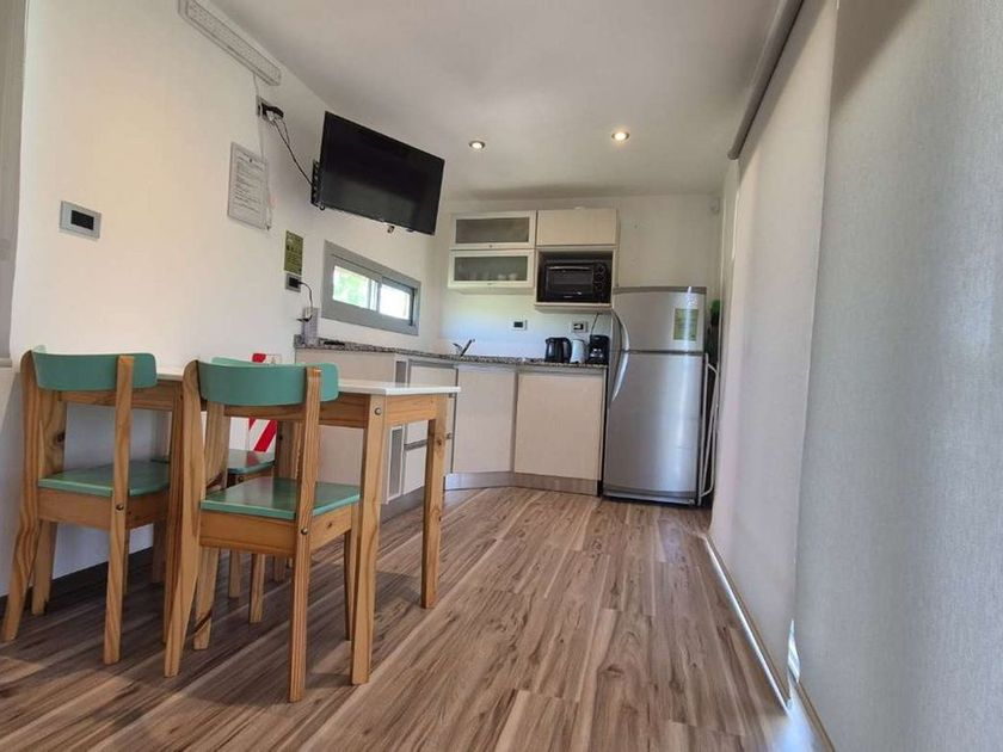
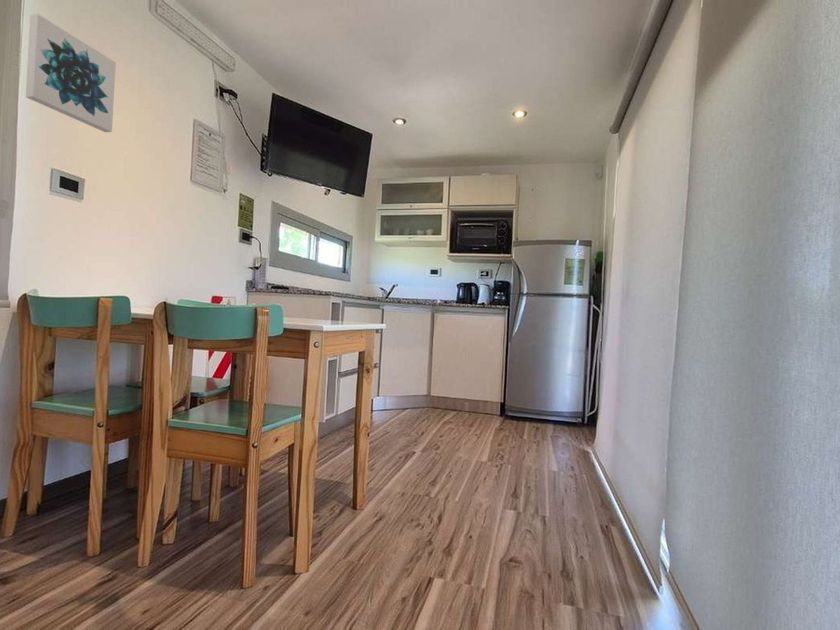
+ wall art [25,13,117,133]
